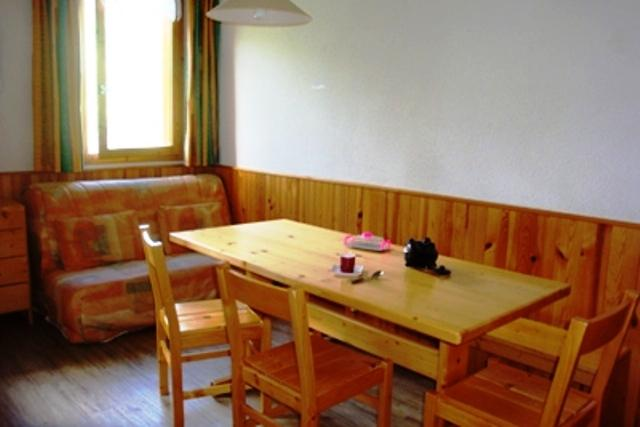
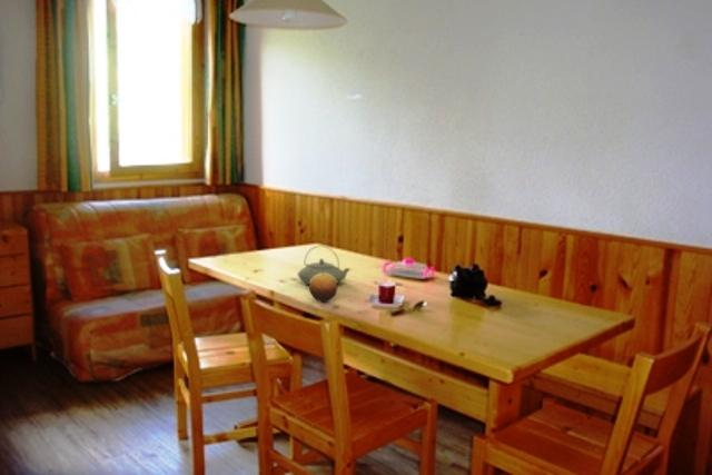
+ fruit [308,274,338,303]
+ teapot [296,245,352,286]
